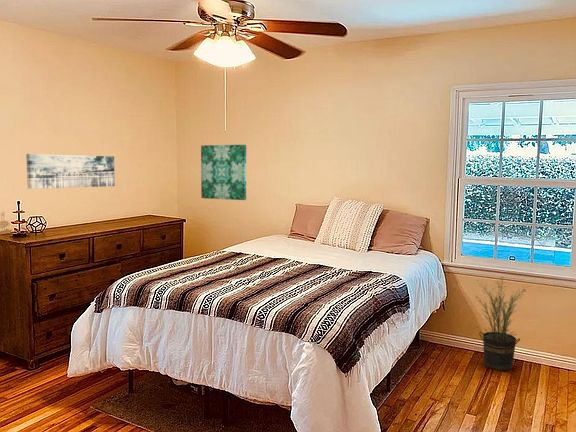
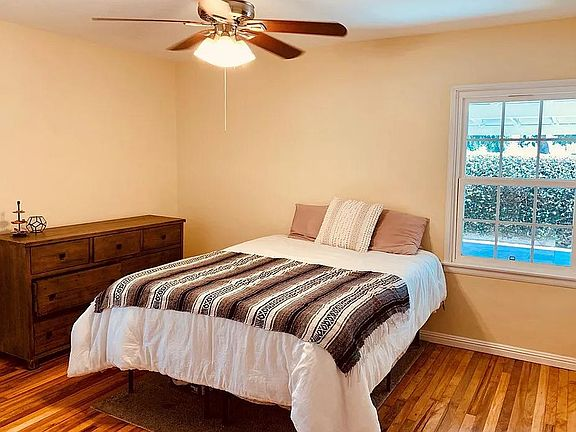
- wall art [200,144,247,201]
- wall art [25,153,116,190]
- potted plant [474,275,533,371]
